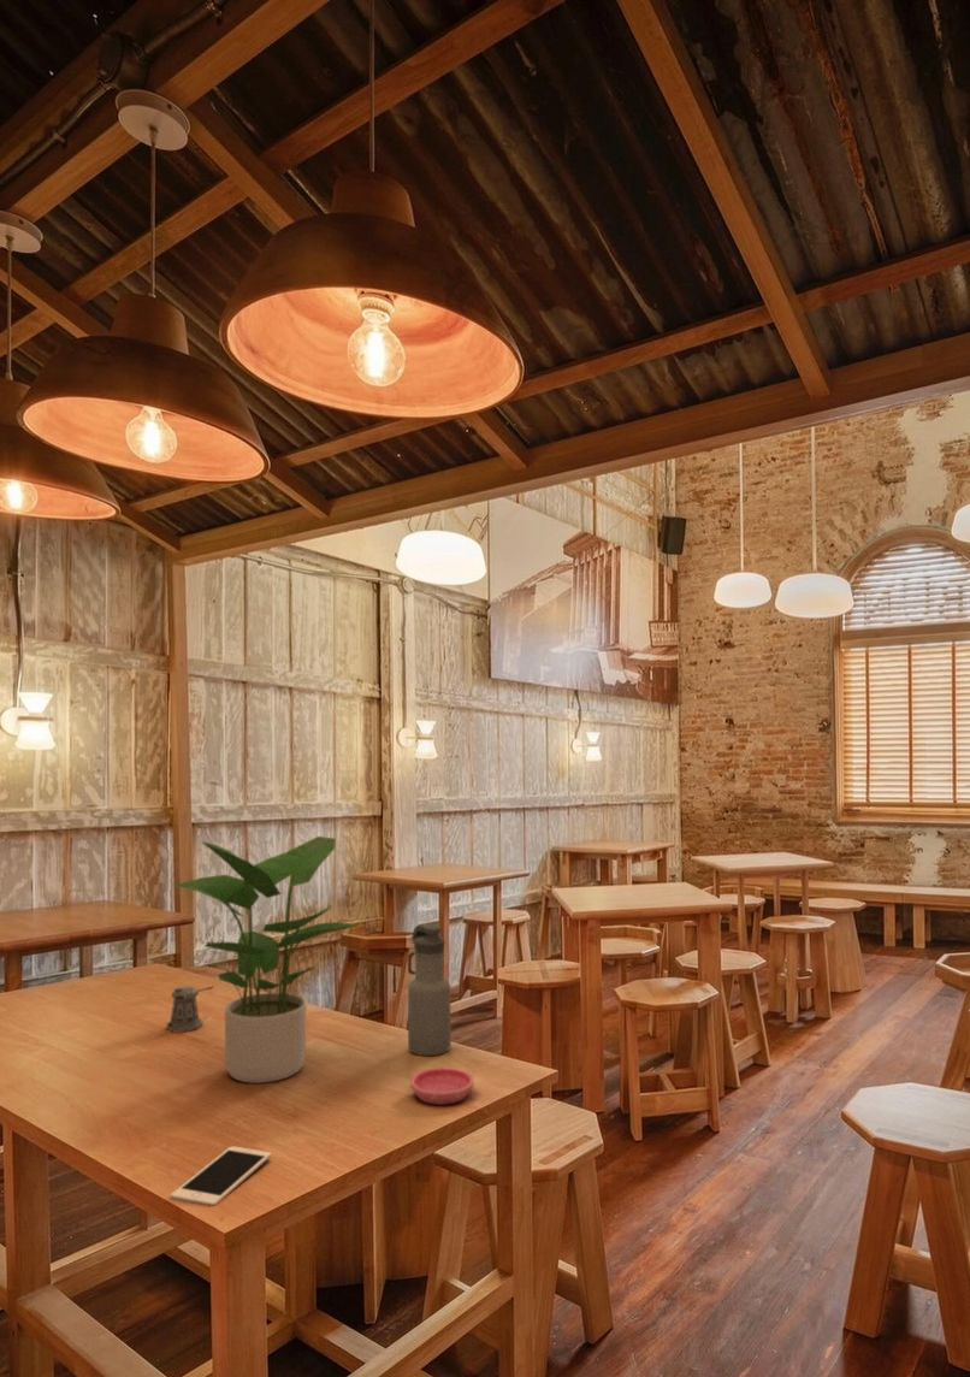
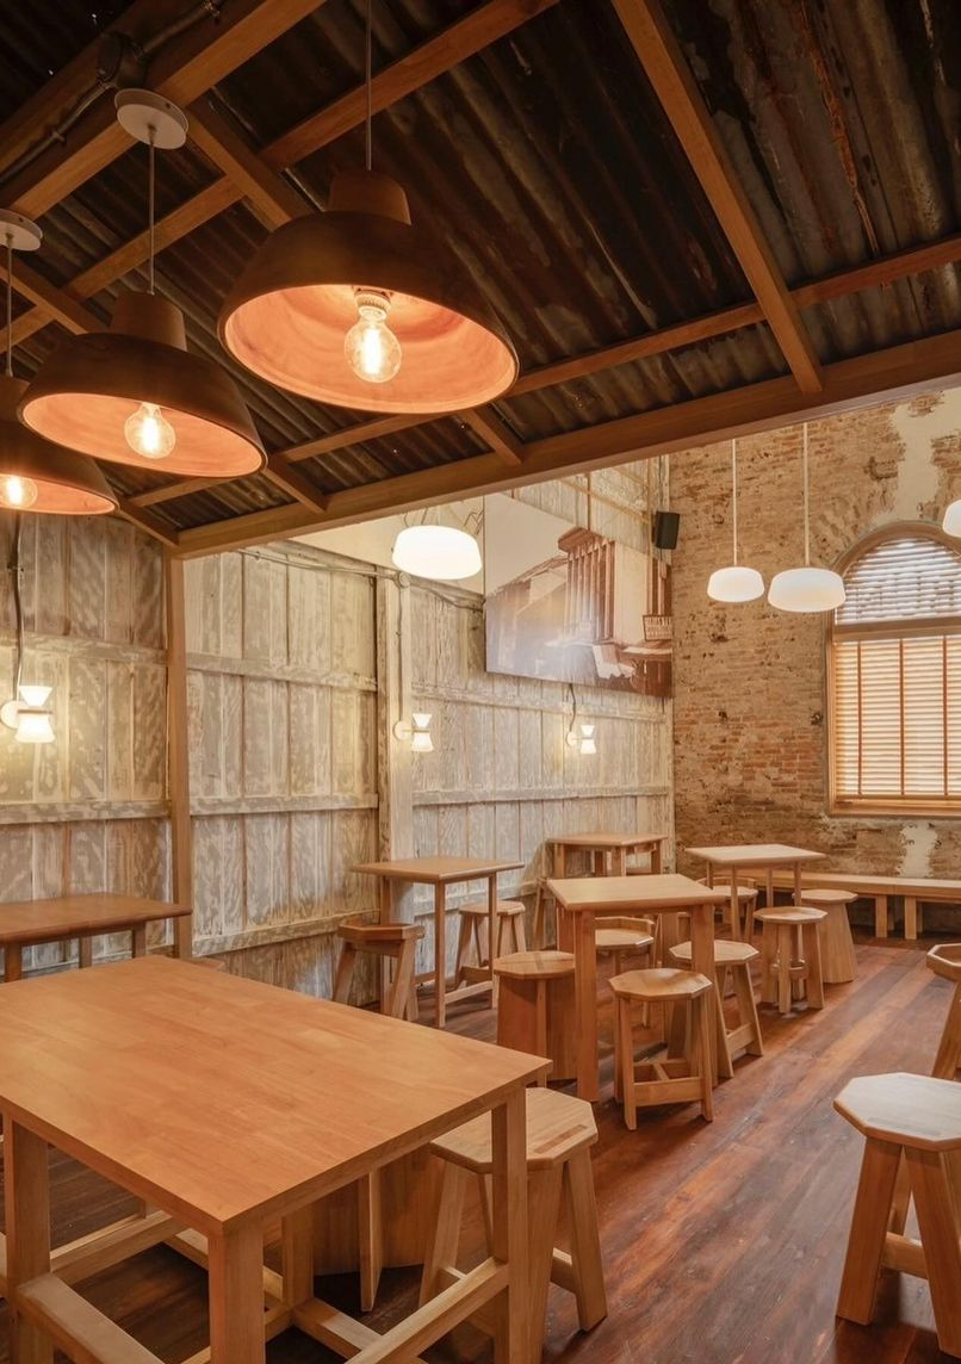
- pepper shaker [165,986,214,1034]
- potted plant [173,835,361,1085]
- saucer [409,1066,475,1106]
- water bottle [407,923,453,1057]
- cell phone [170,1145,272,1207]
